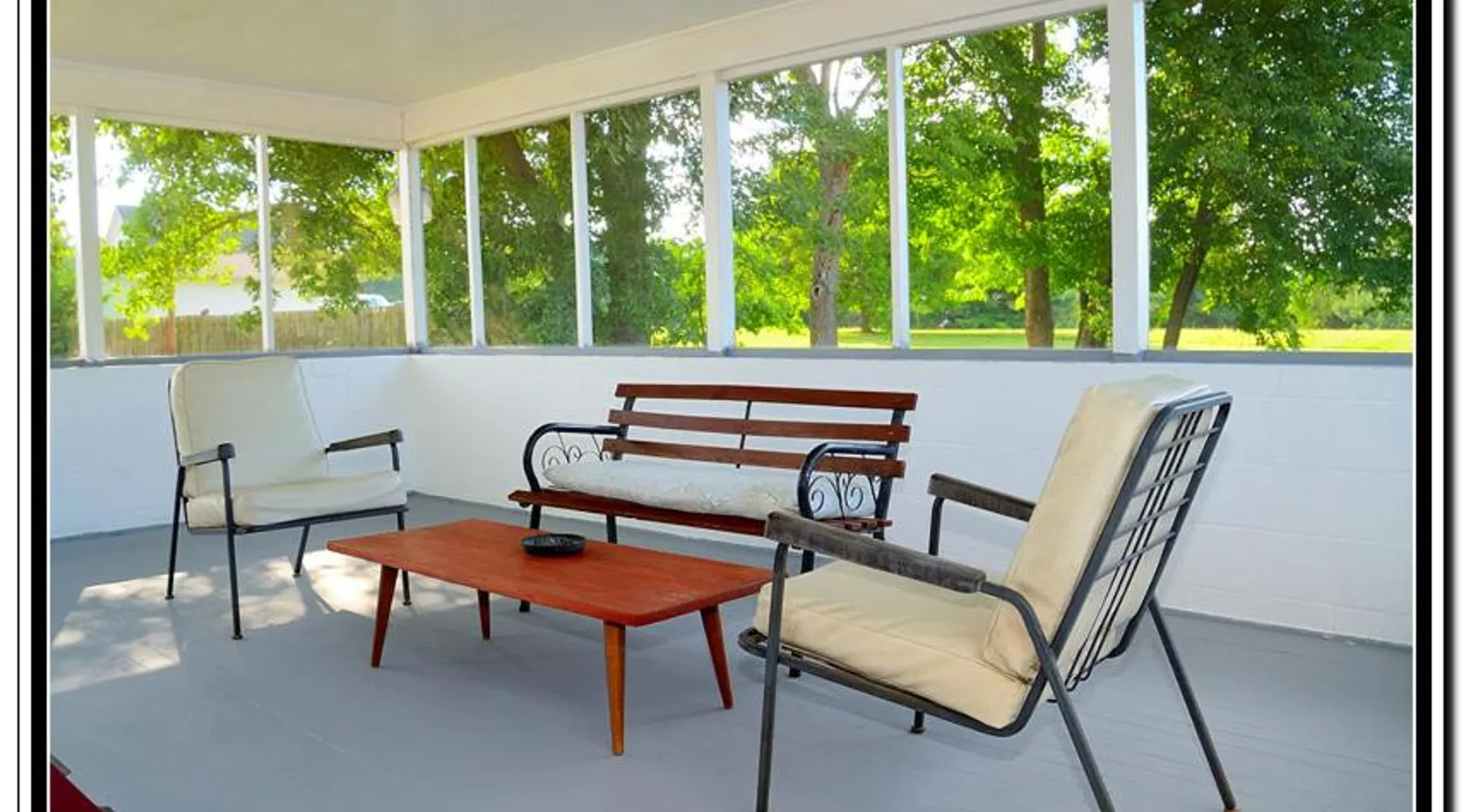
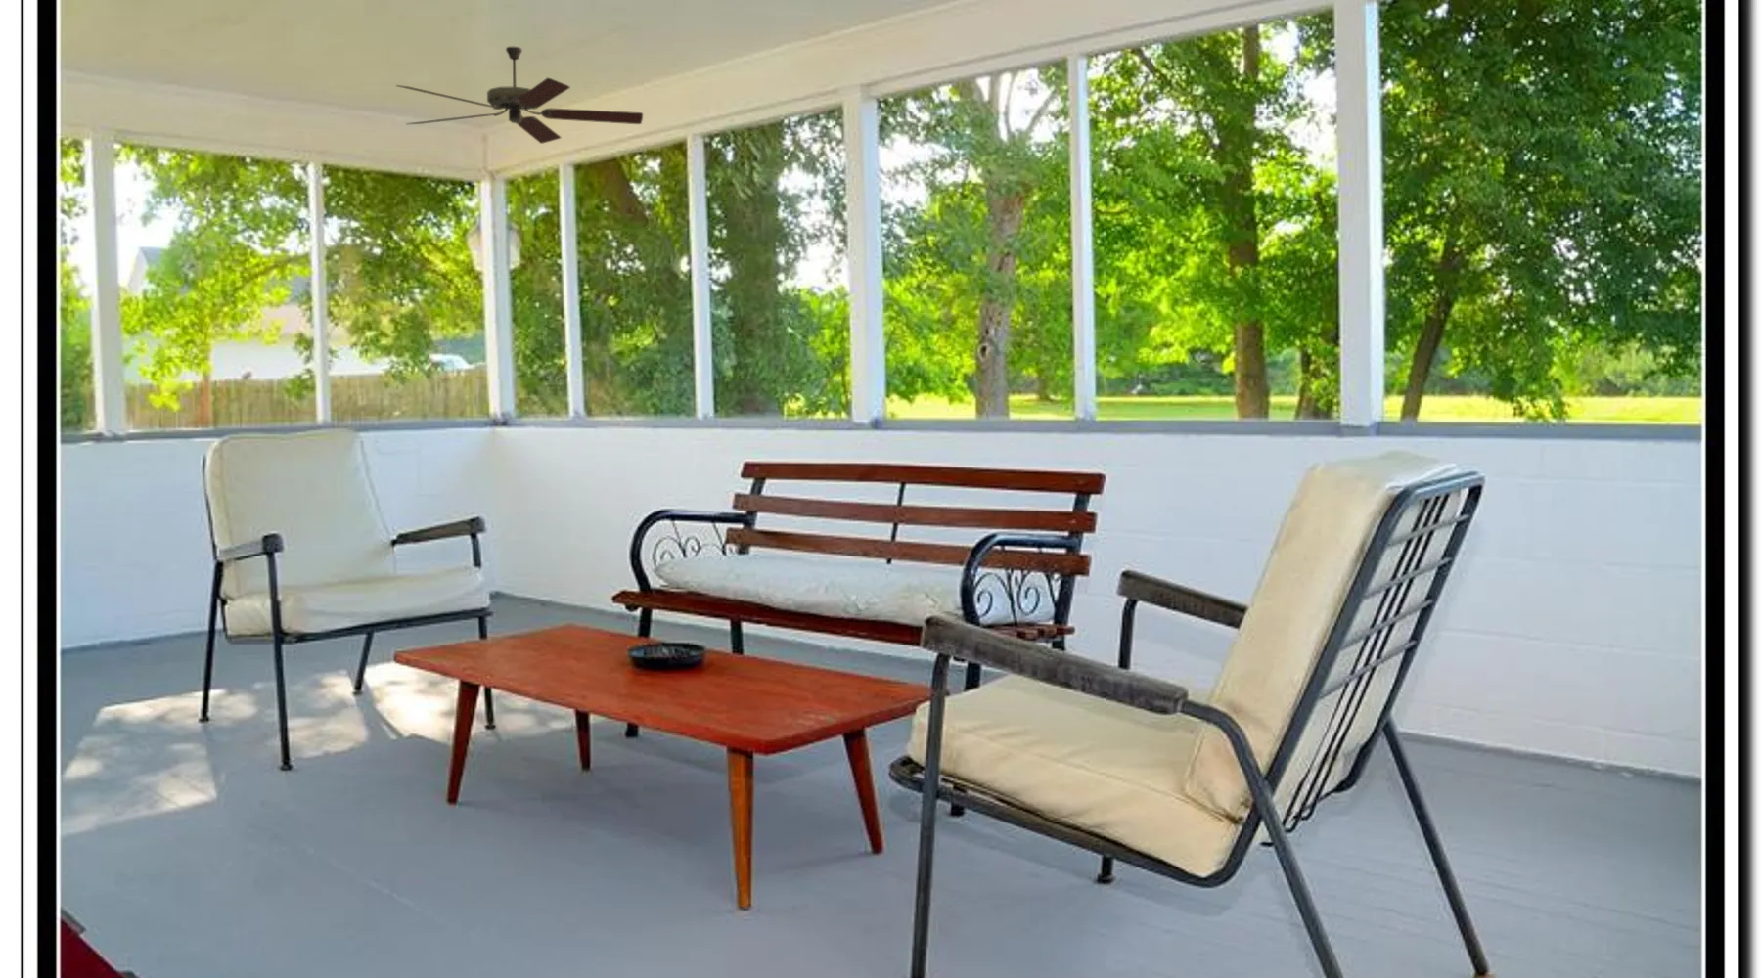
+ ceiling fan [395,46,643,145]
